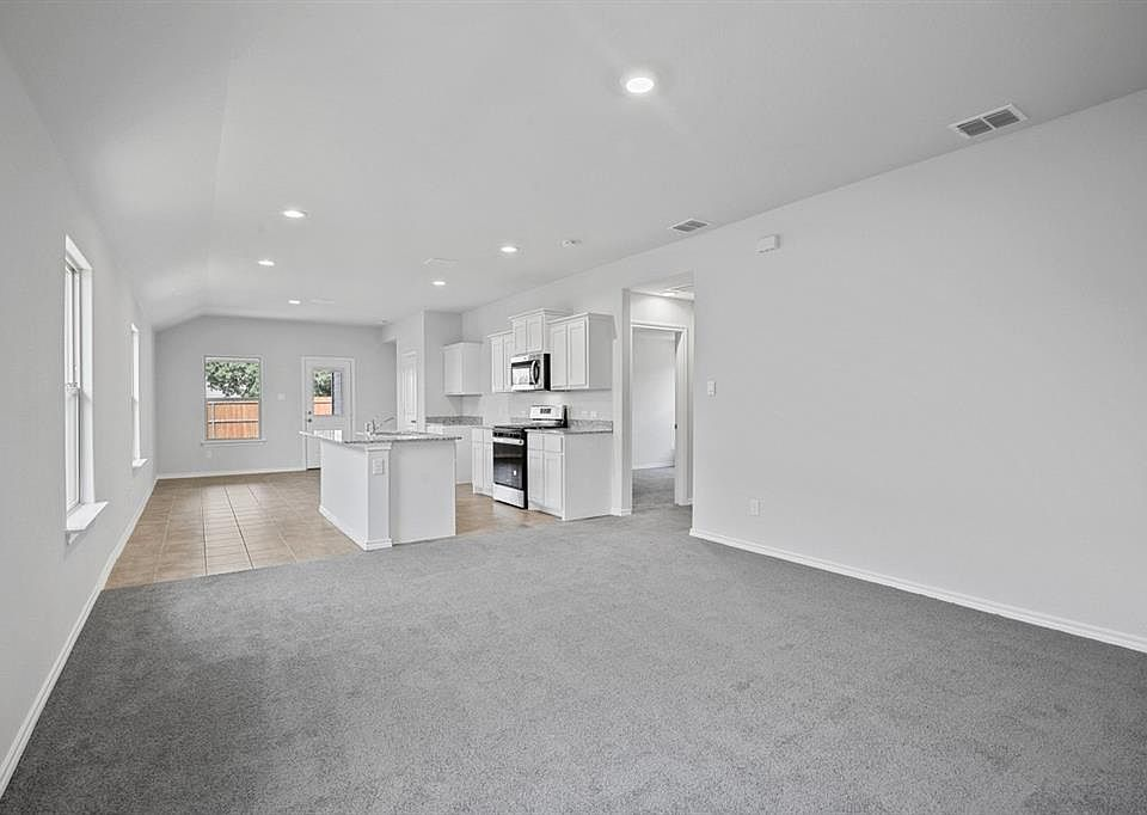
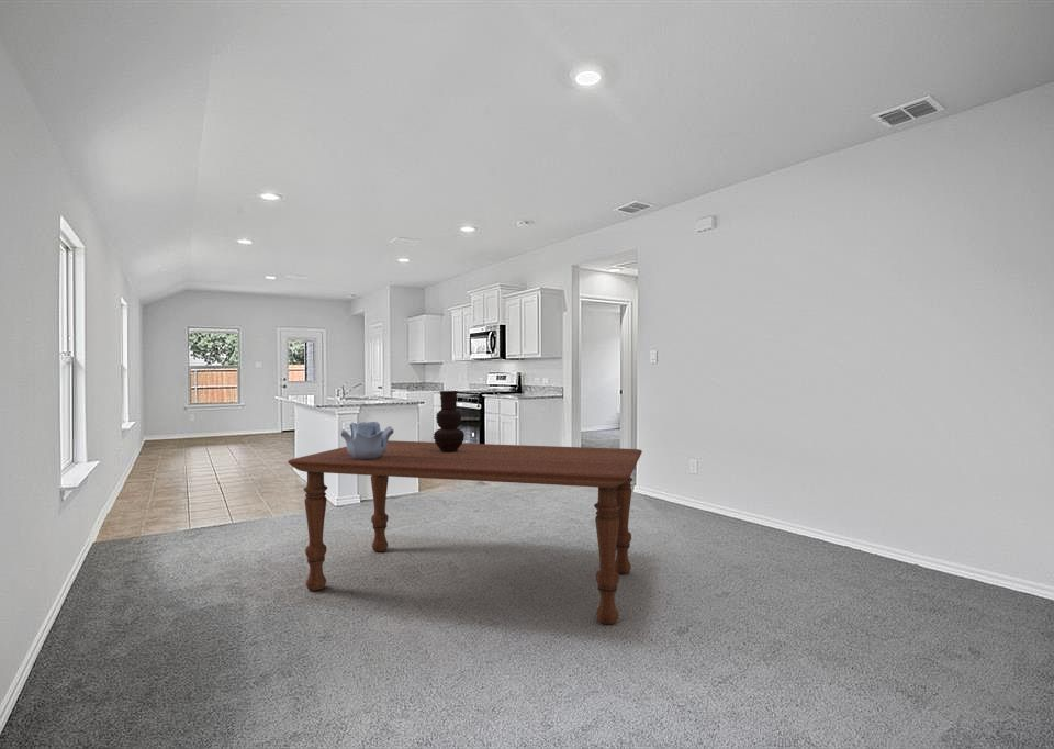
+ dining table [287,439,643,625]
+ decorative bowl [340,421,394,459]
+ vase [433,390,466,452]
